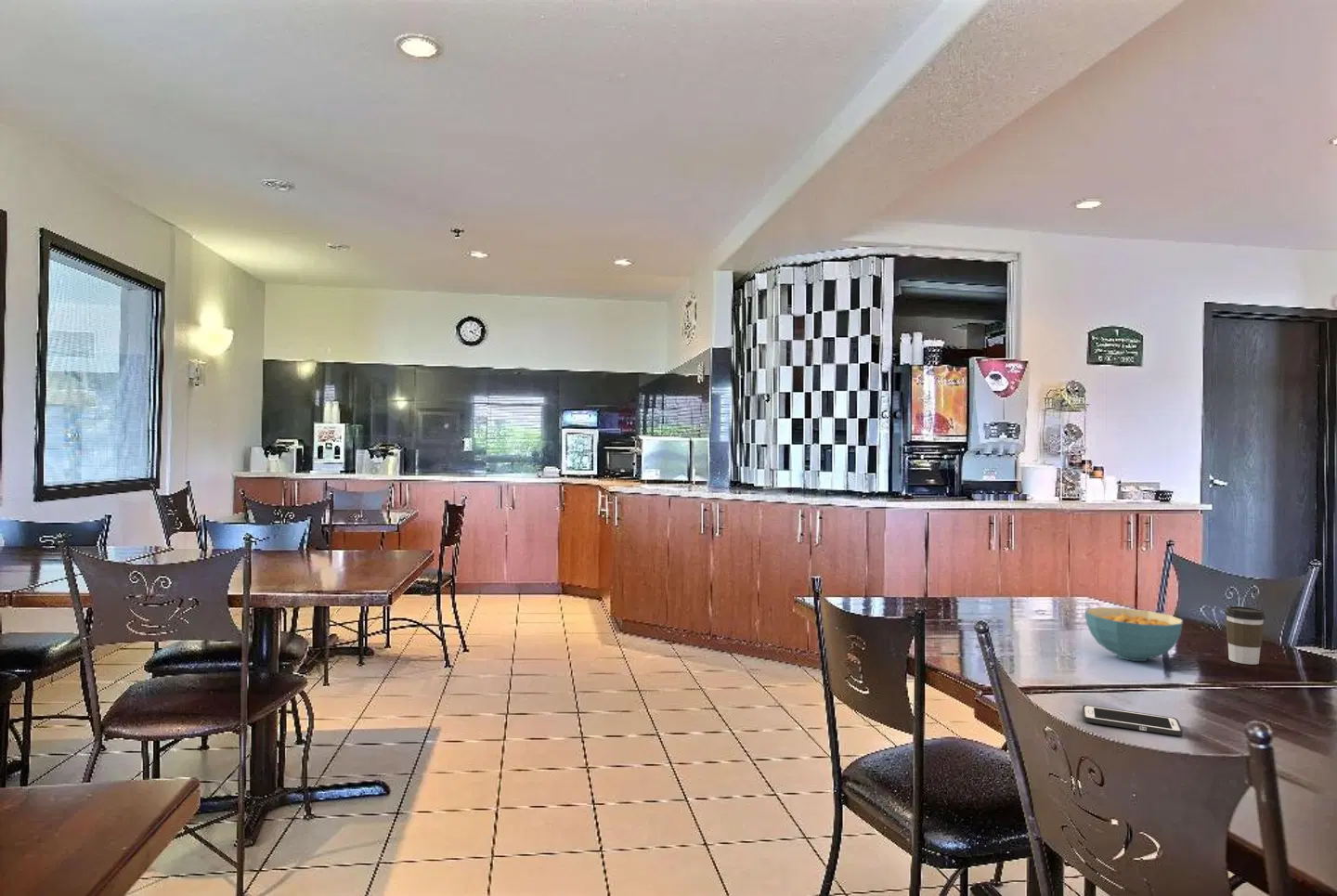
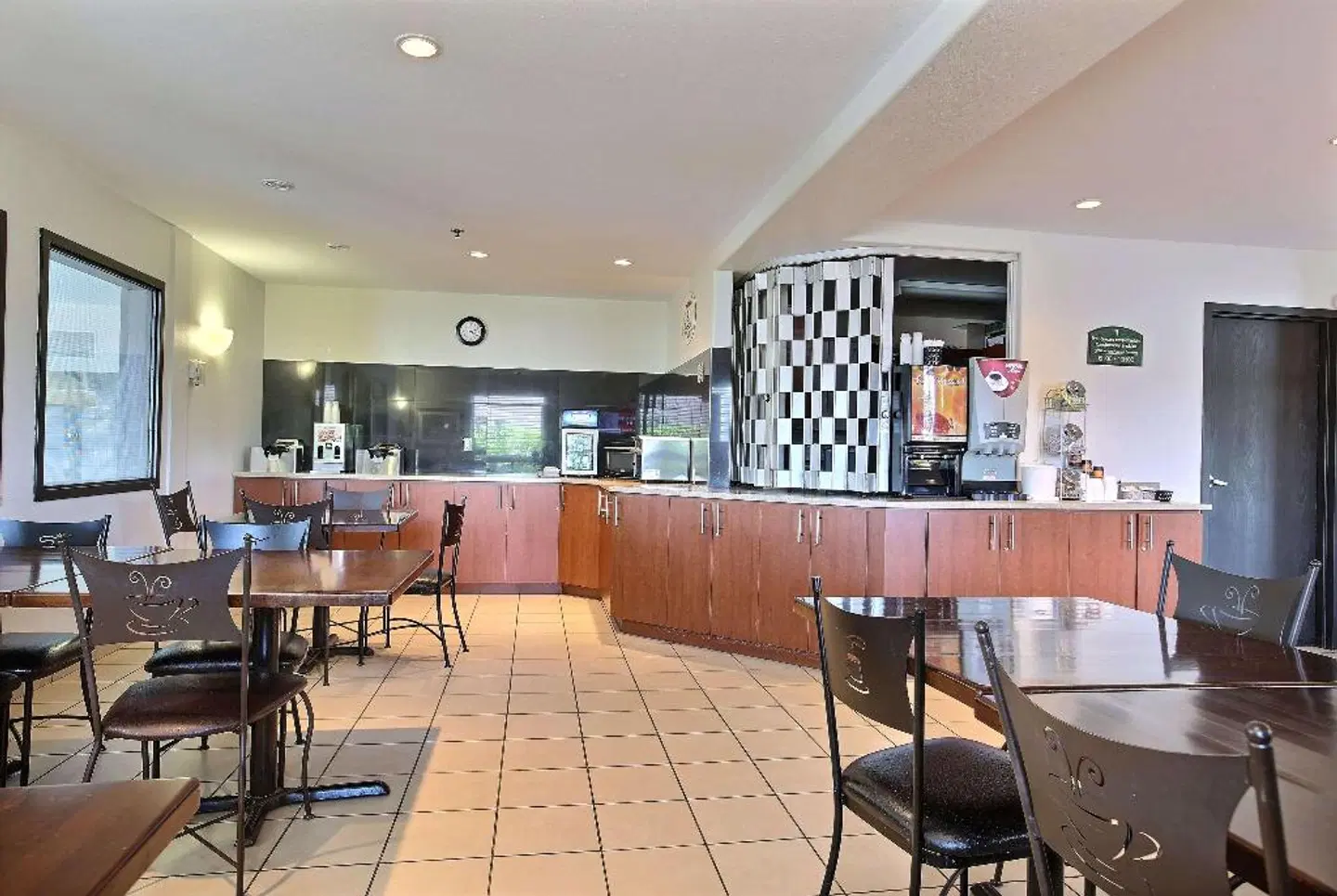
- cereal bowl [1084,606,1184,662]
- cell phone [1082,705,1184,737]
- coffee cup [1224,605,1266,666]
